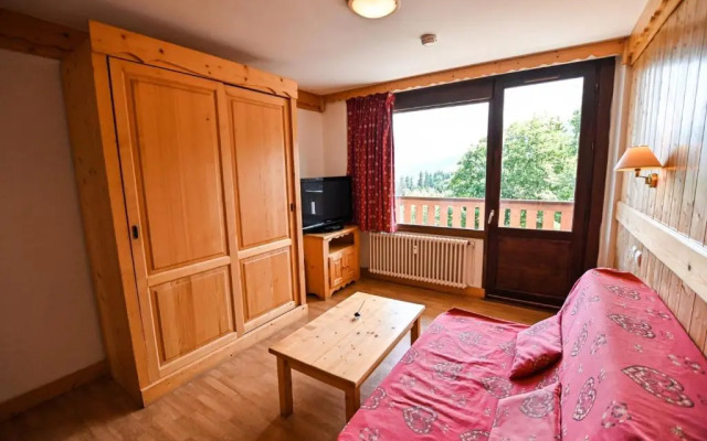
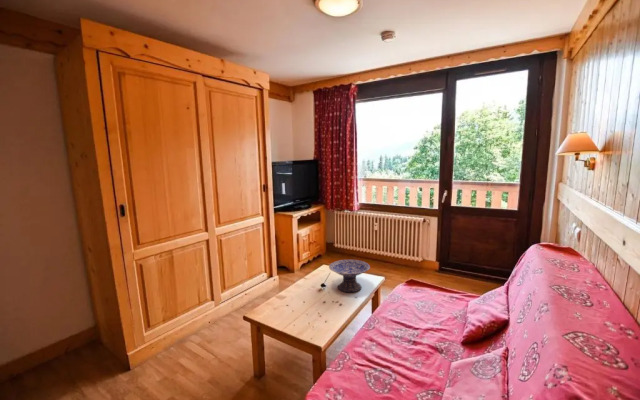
+ decorative bowl [328,259,371,293]
